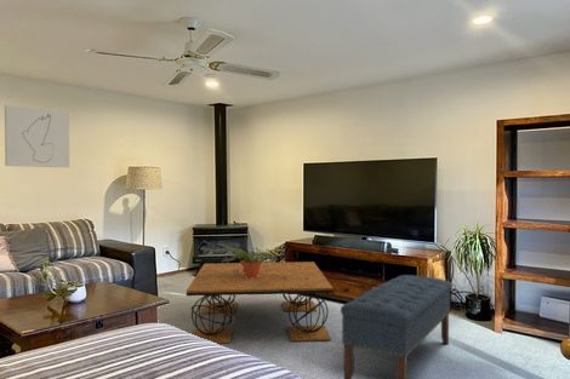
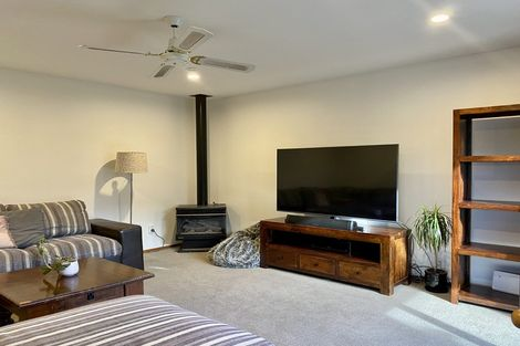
- potted plant [221,246,280,278]
- wall art [4,104,70,168]
- coffee table [186,260,335,345]
- bench [340,274,452,379]
